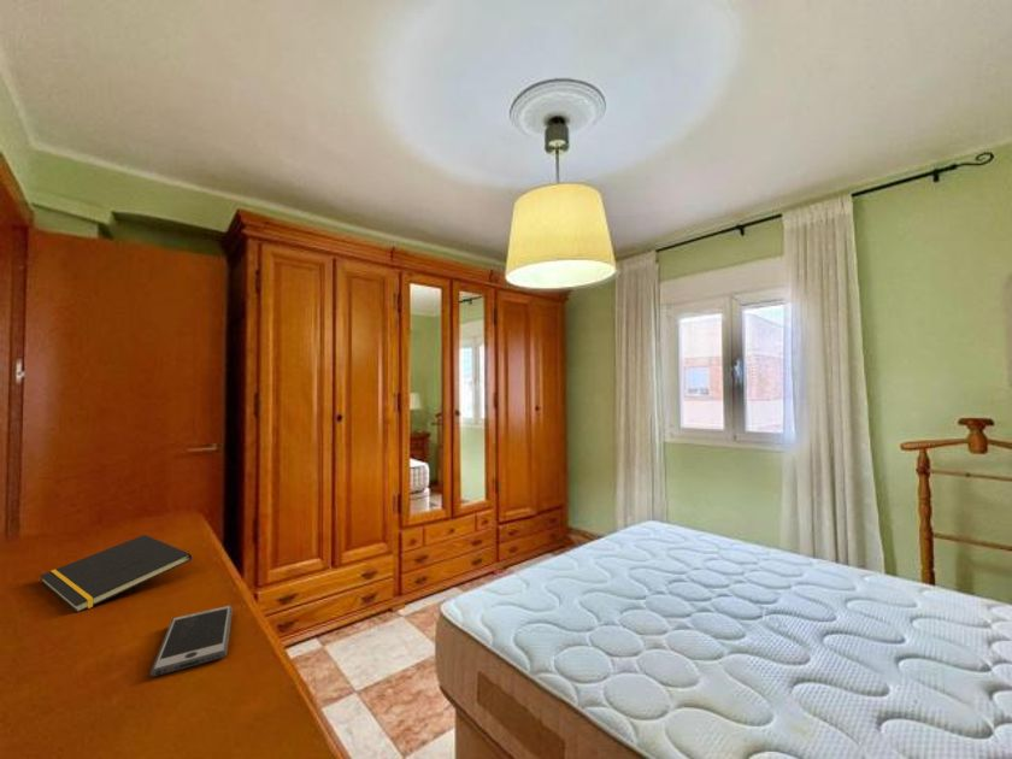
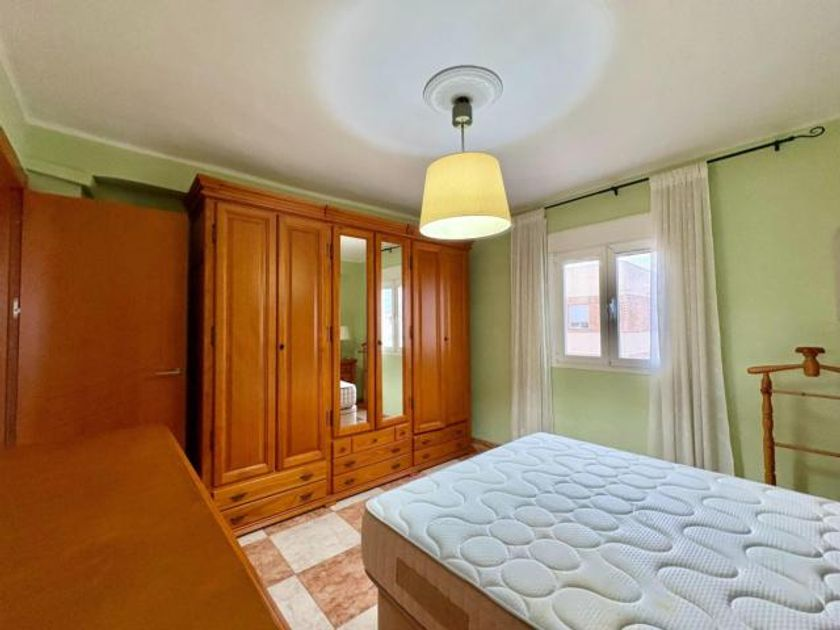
- notepad [39,534,193,614]
- smartphone [149,605,234,678]
